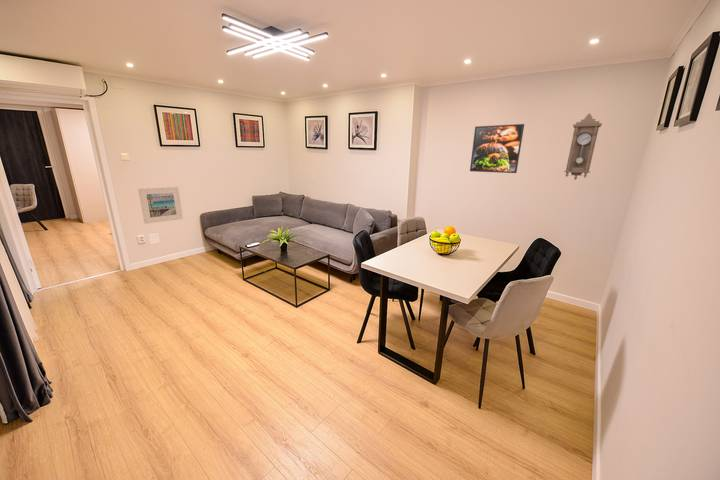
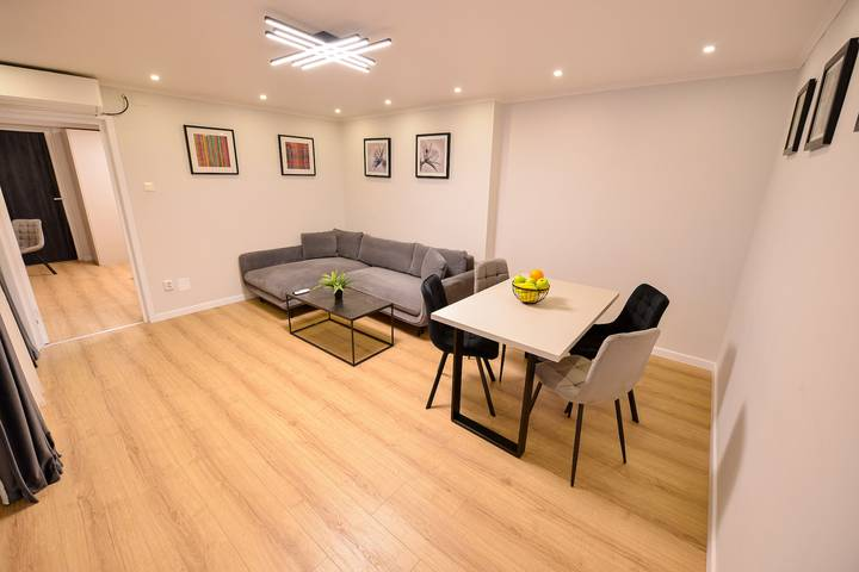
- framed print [137,186,184,225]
- pendulum clock [563,112,603,181]
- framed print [469,123,525,174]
